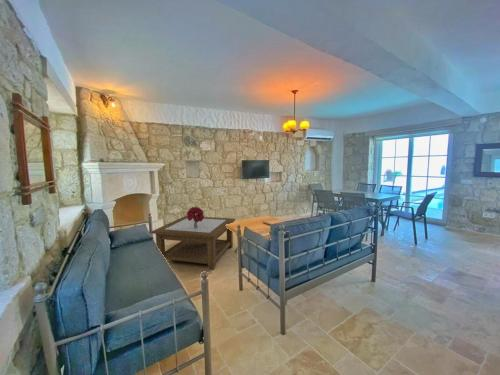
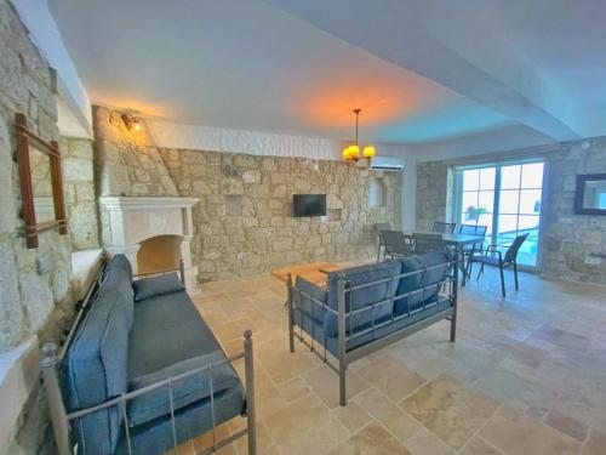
- bouquet [186,206,205,228]
- coffee table [151,215,236,271]
